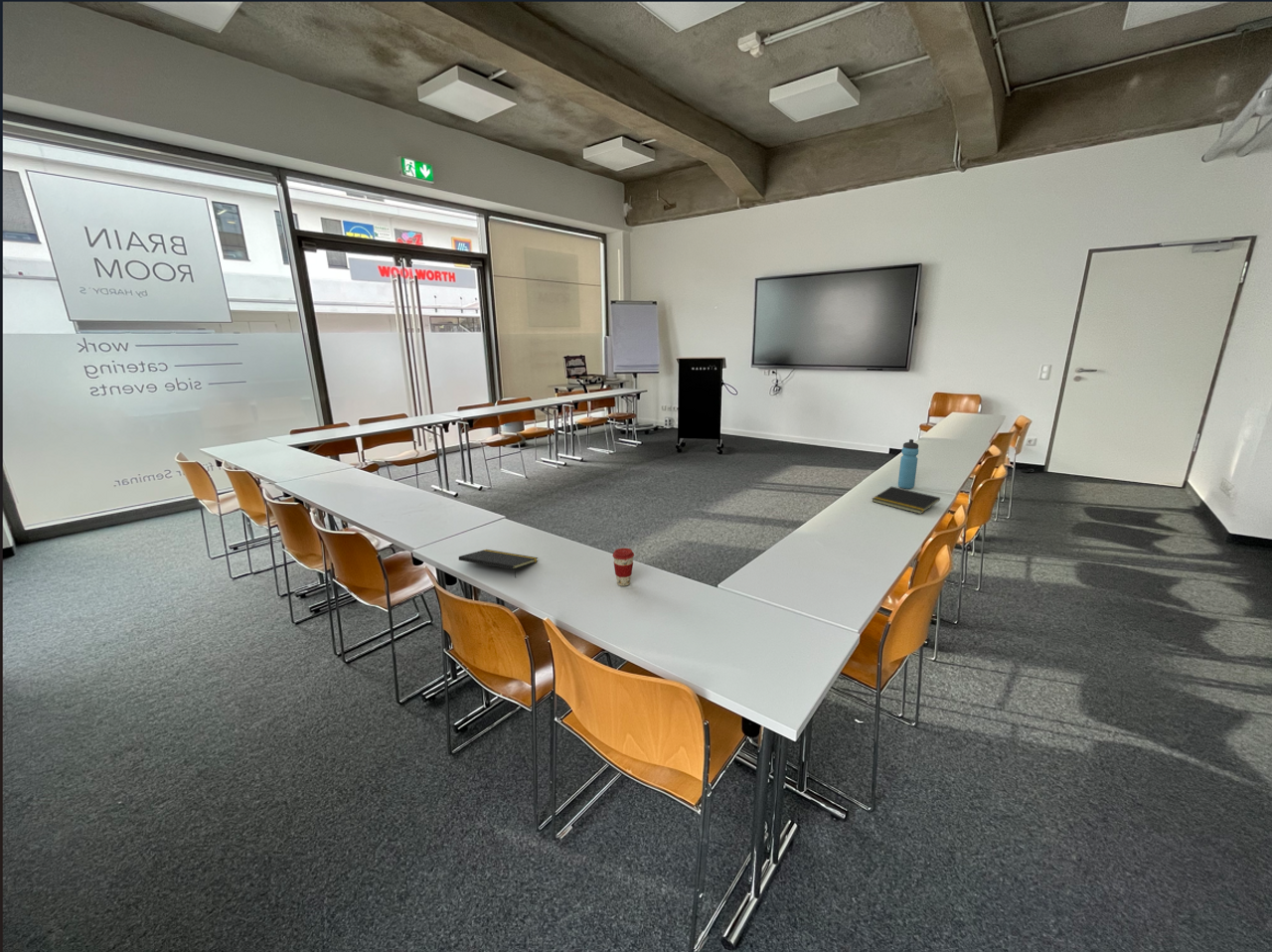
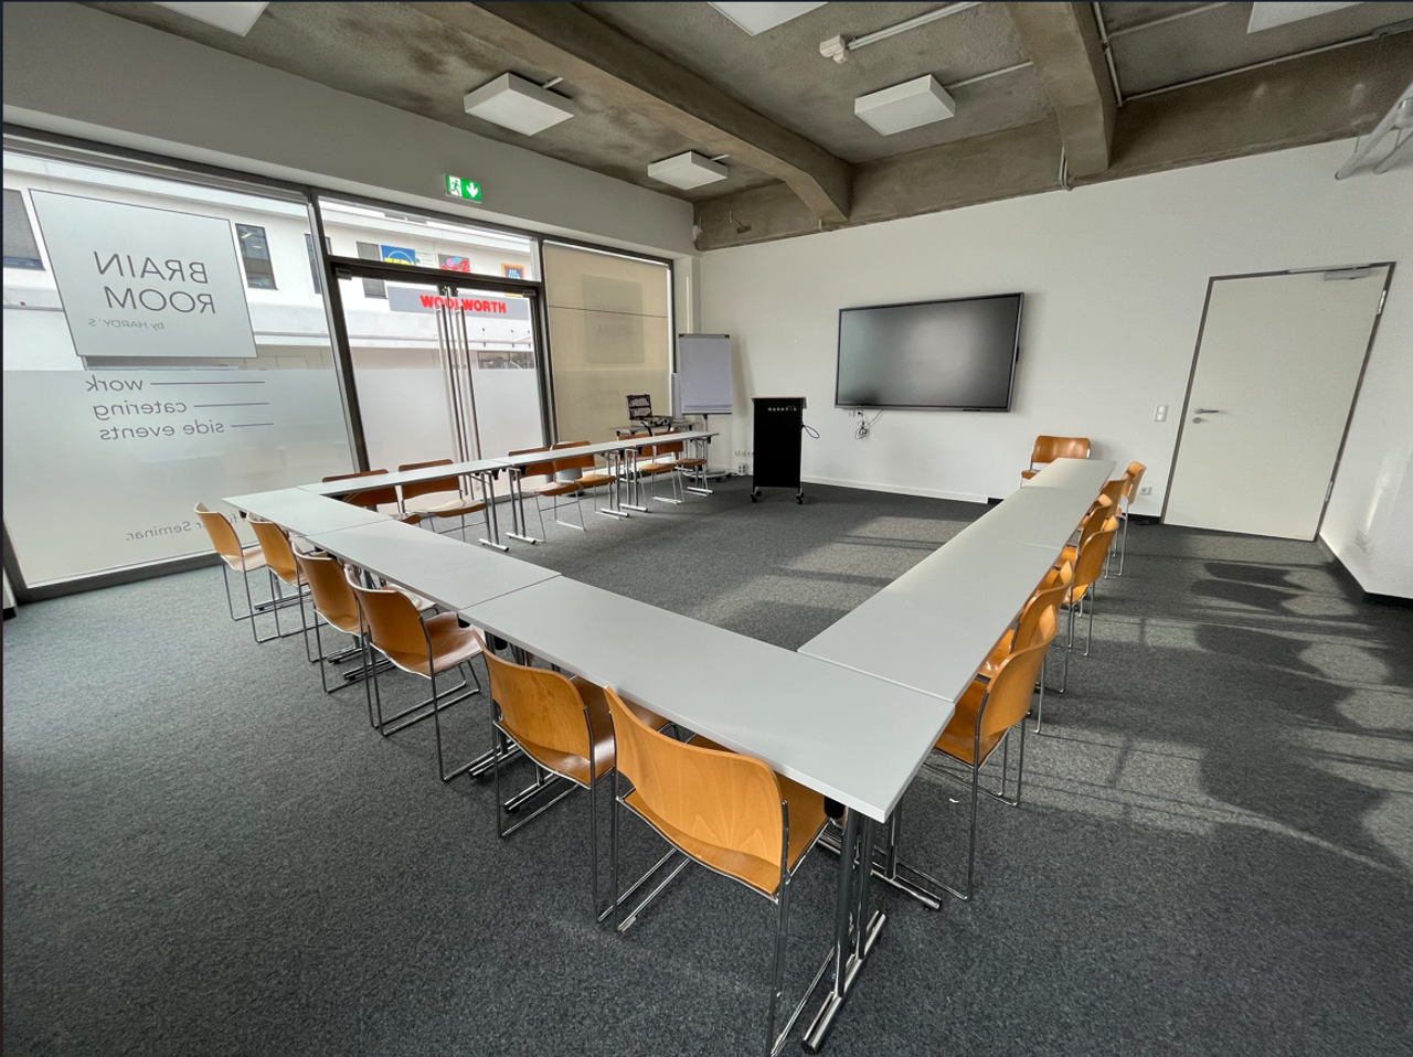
- coffee cup [612,548,635,587]
- notepad [458,549,539,578]
- notepad [871,486,941,515]
- water bottle [897,438,919,490]
